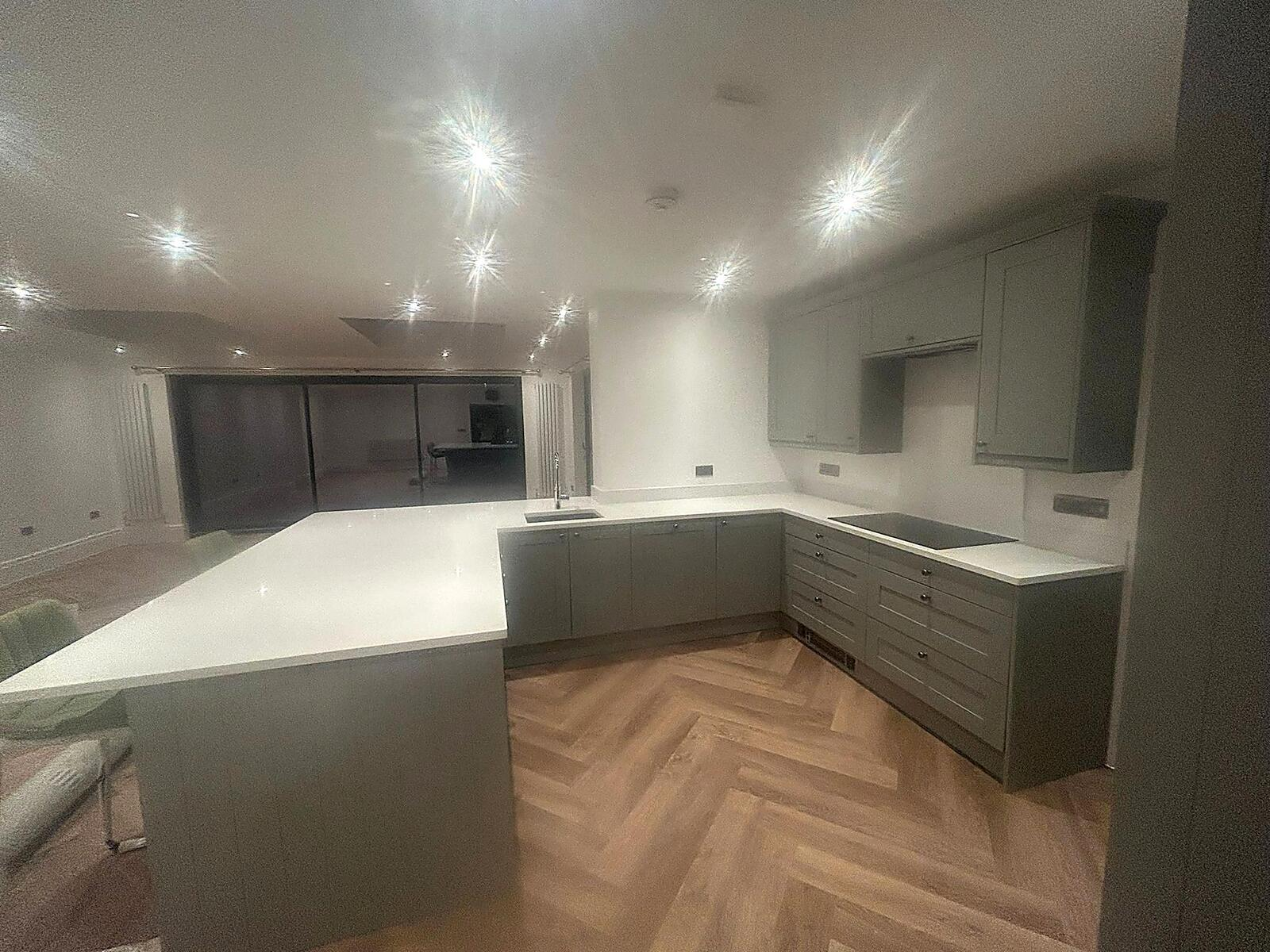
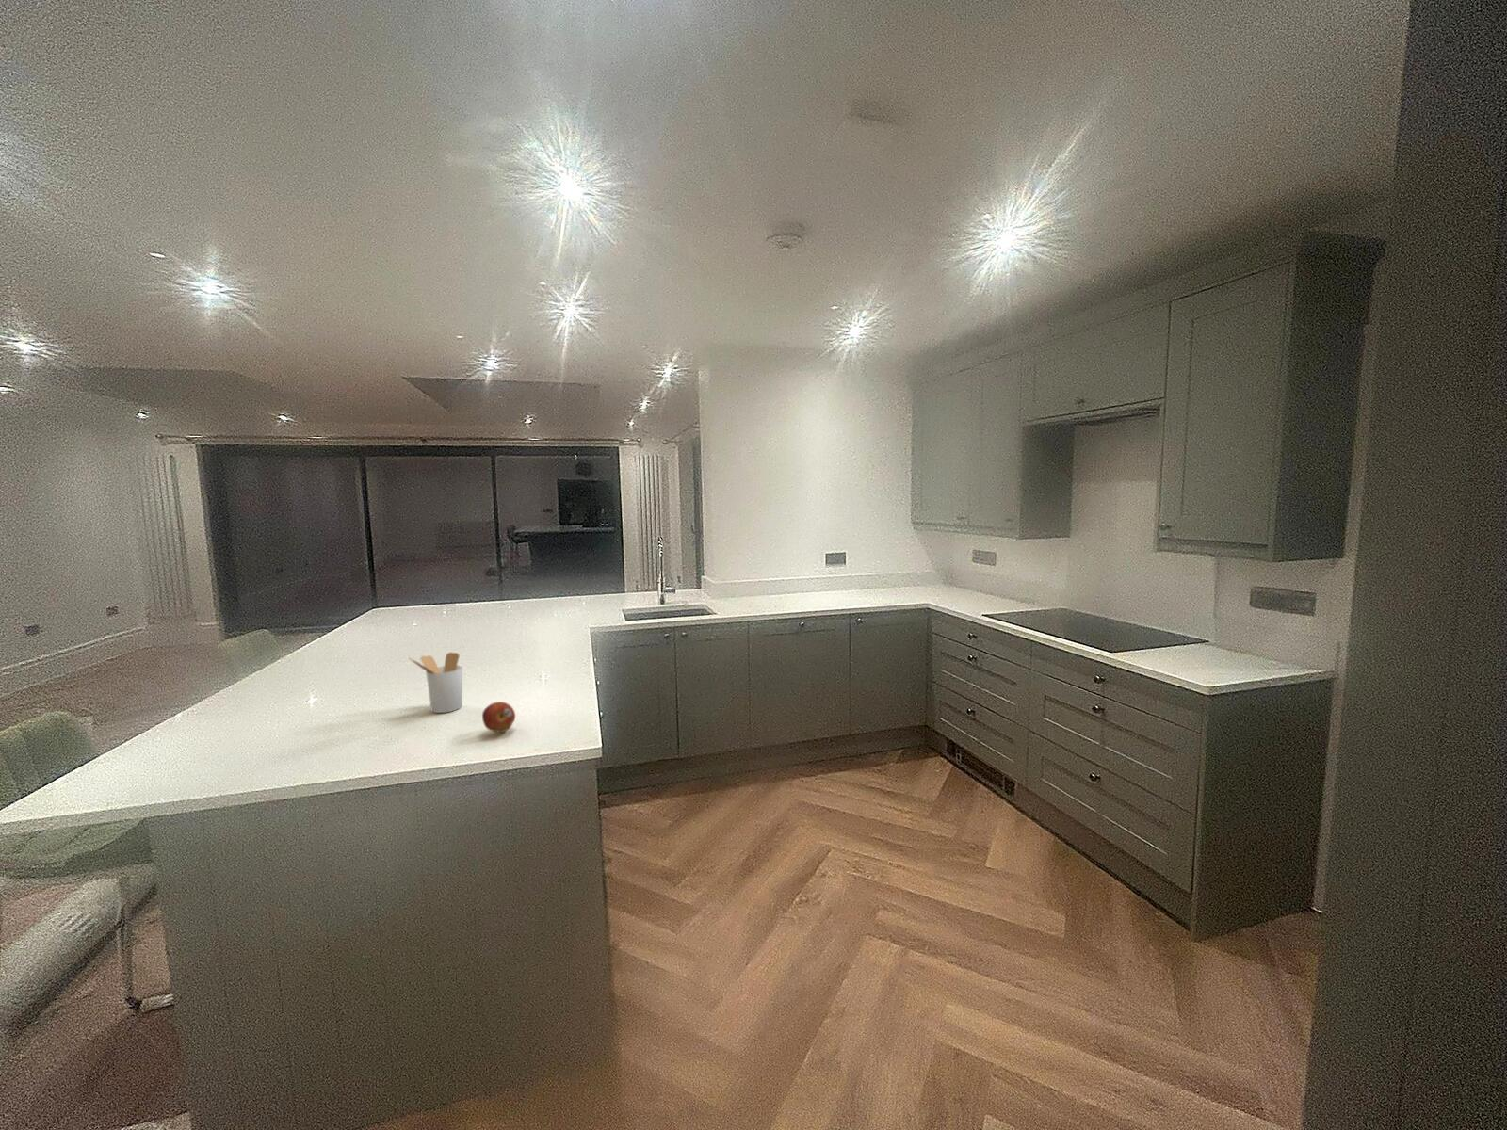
+ utensil holder [408,652,464,713]
+ fruit [482,700,516,732]
